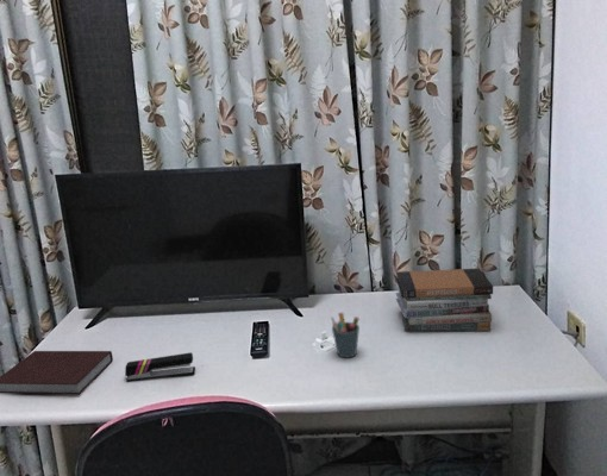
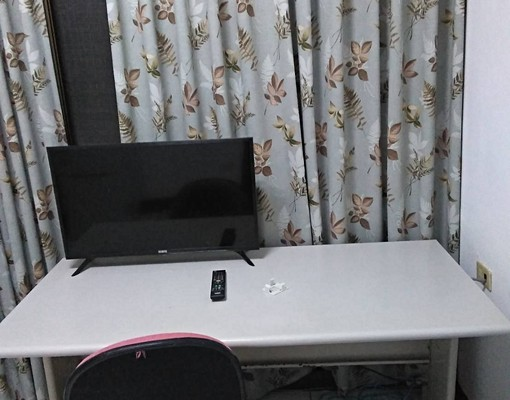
- book stack [395,268,494,332]
- stapler [124,351,196,383]
- pen holder [330,312,361,359]
- notebook [0,350,114,395]
